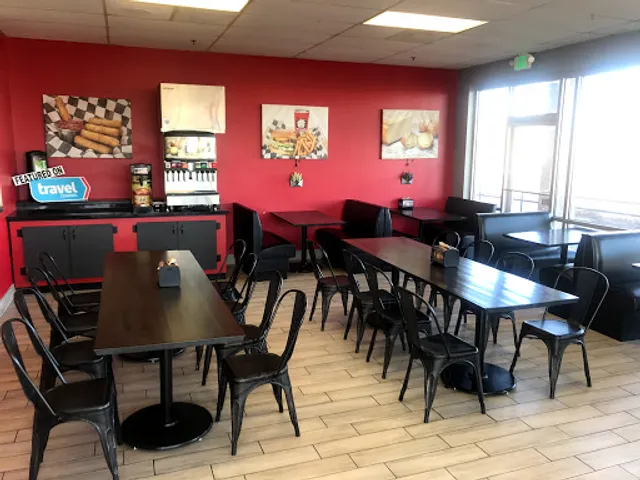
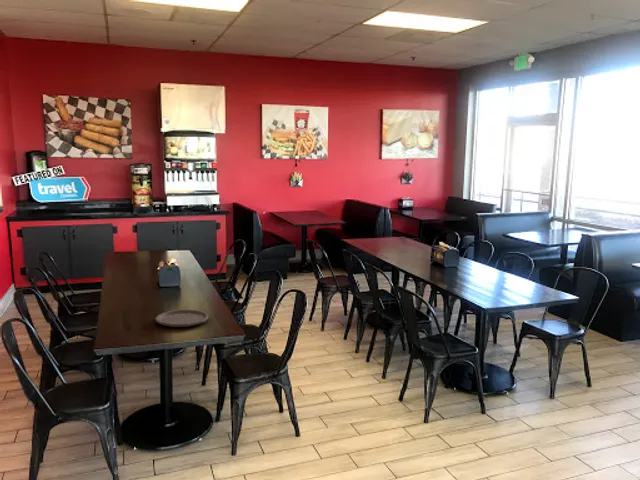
+ plate [155,309,210,328]
